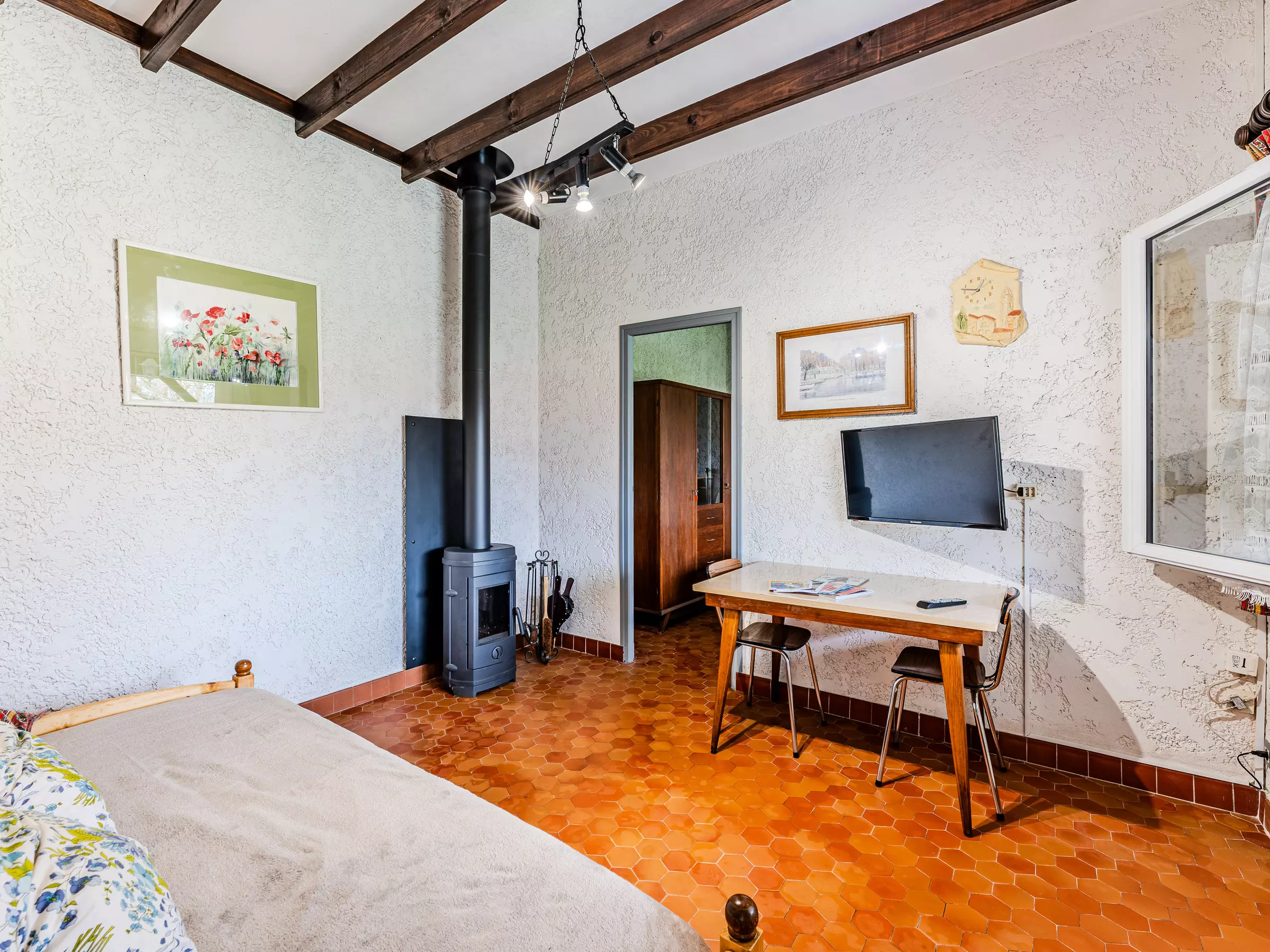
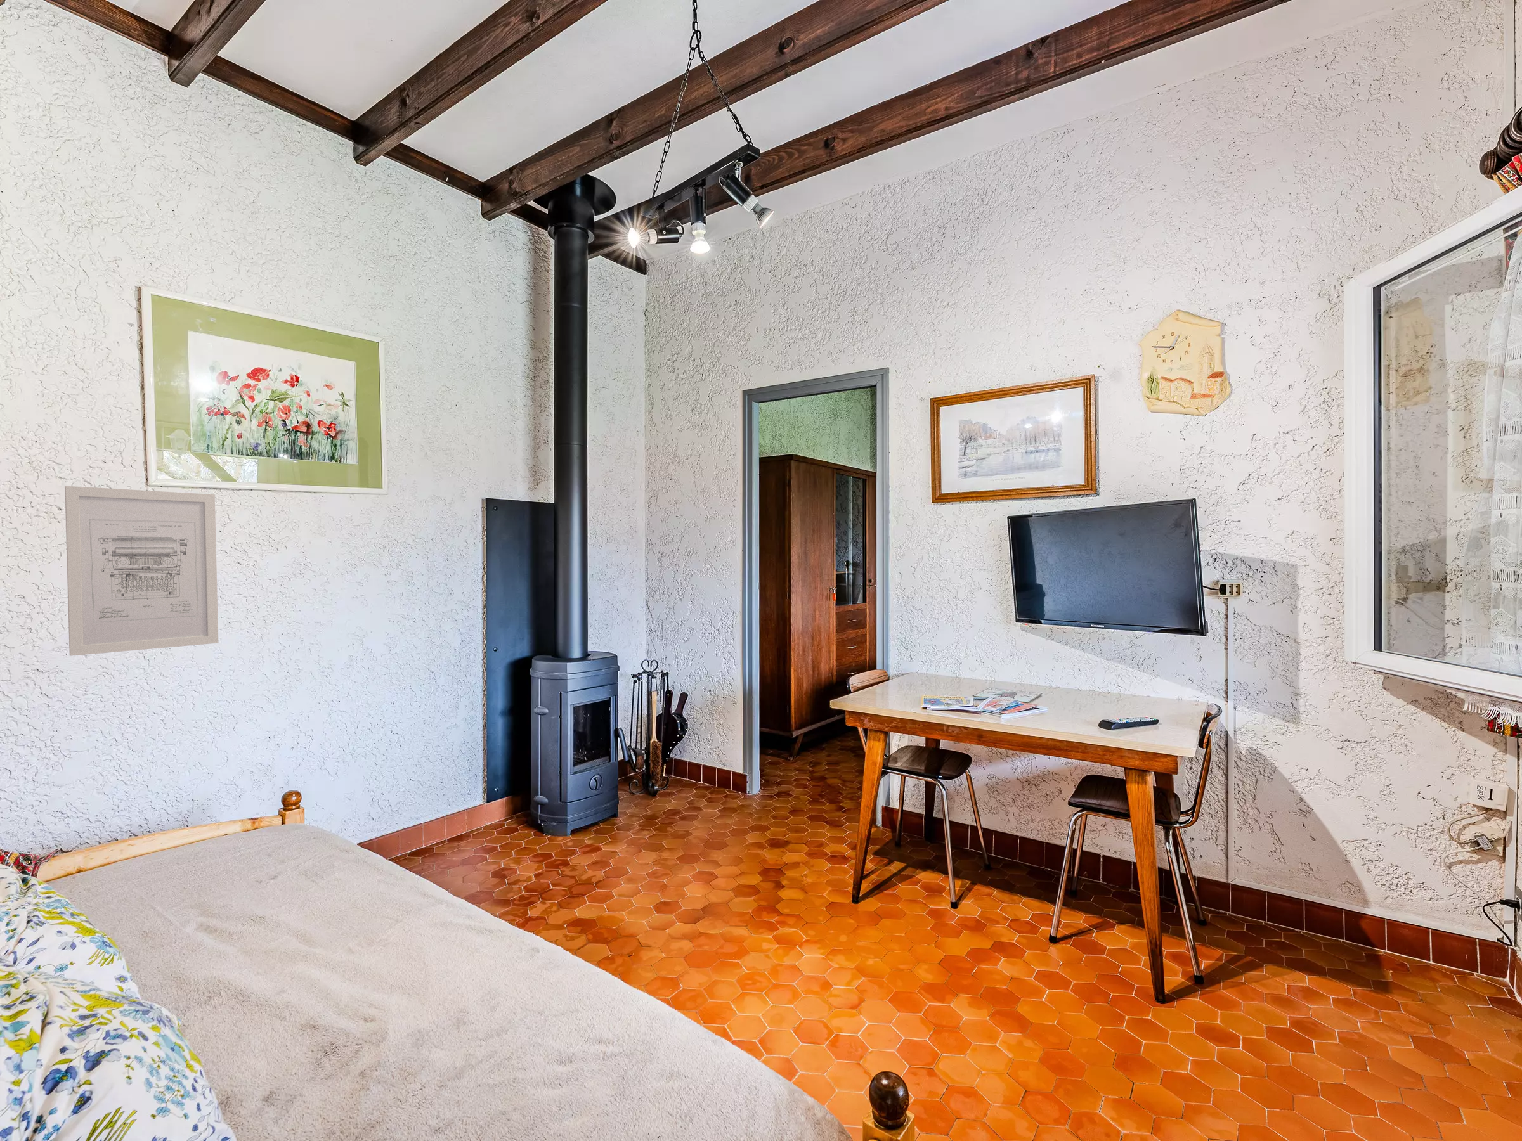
+ wall art [64,485,219,656]
